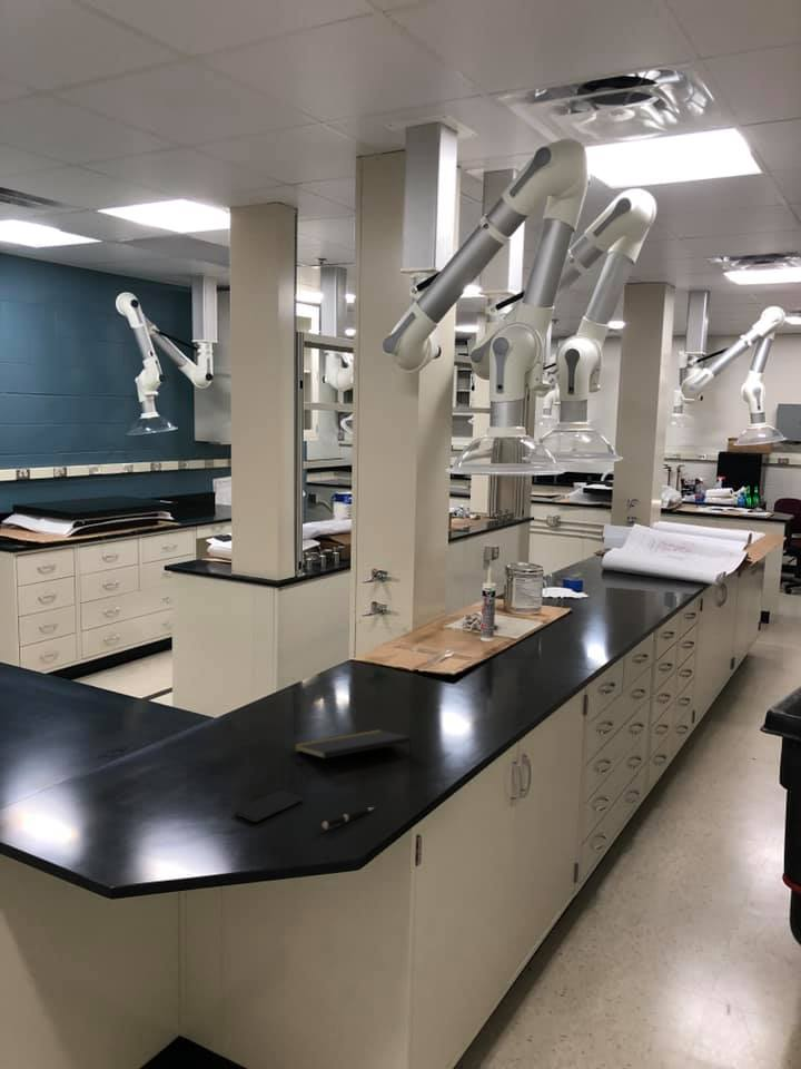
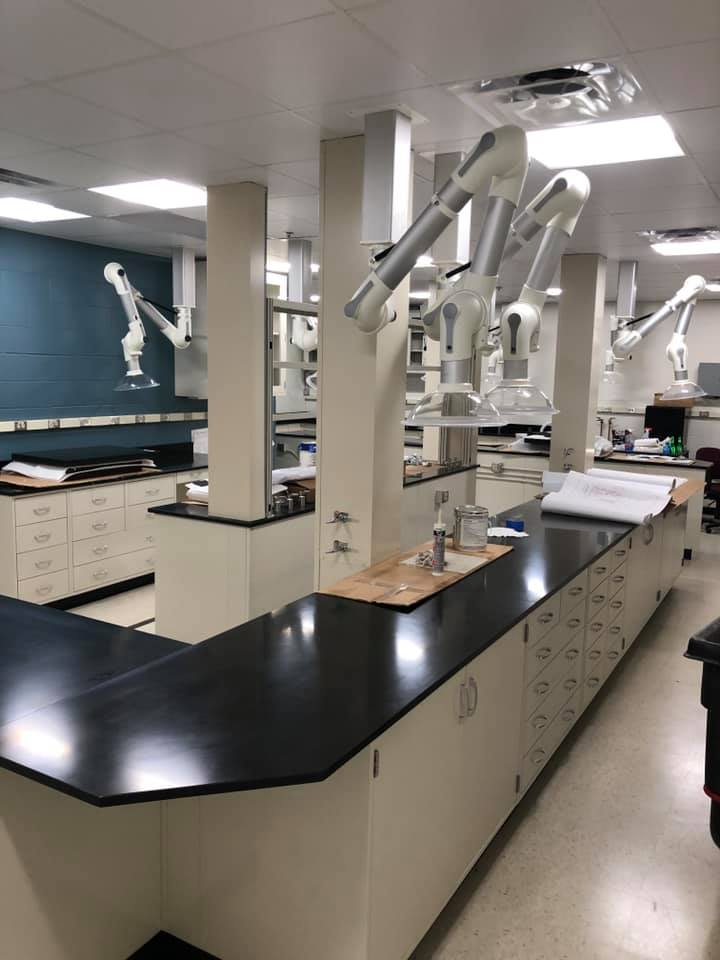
- smartphone [233,790,304,823]
- notepad [294,729,414,759]
- pen [322,806,375,831]
